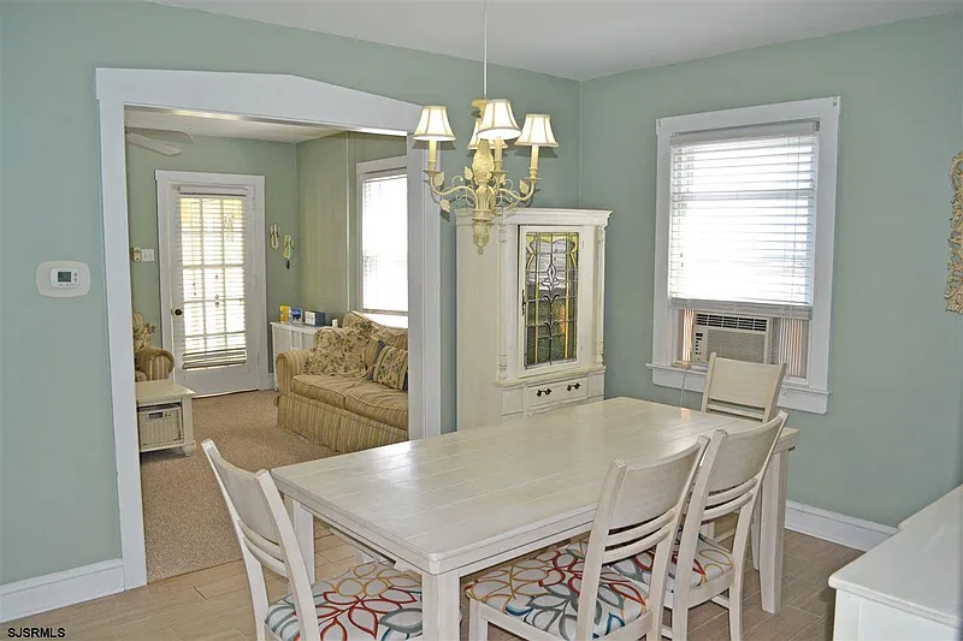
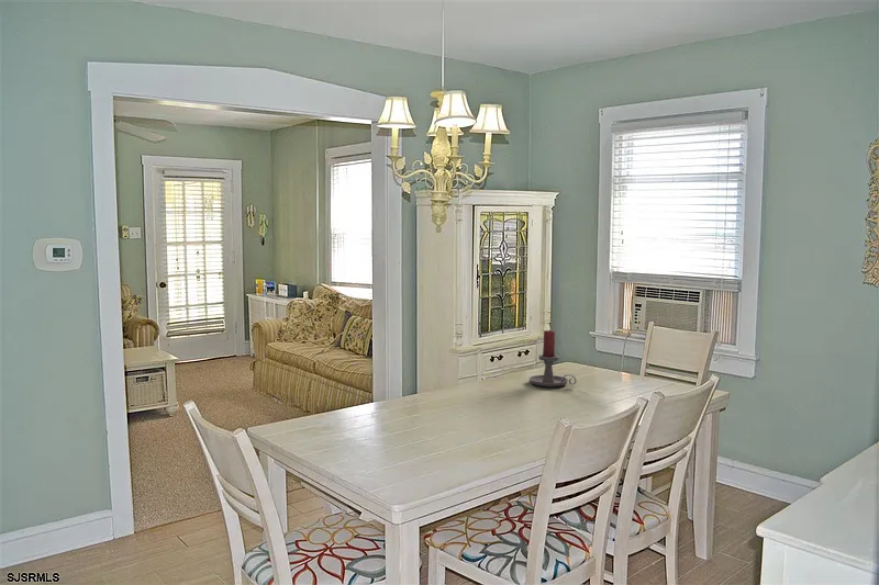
+ candle holder [528,329,577,387]
